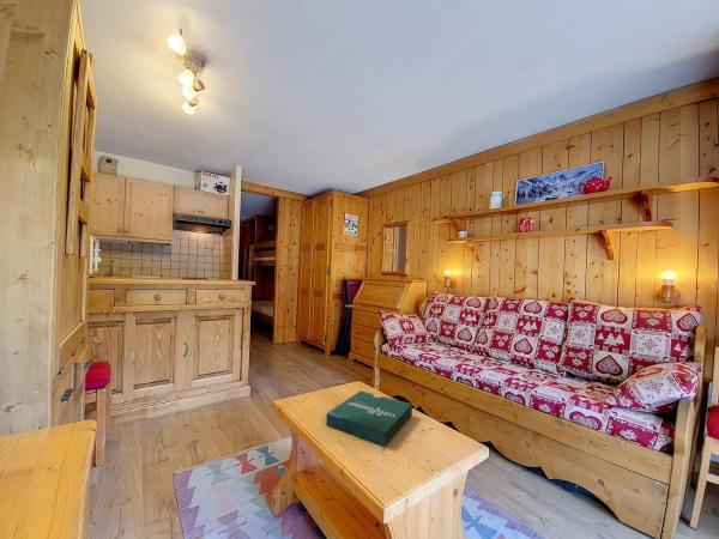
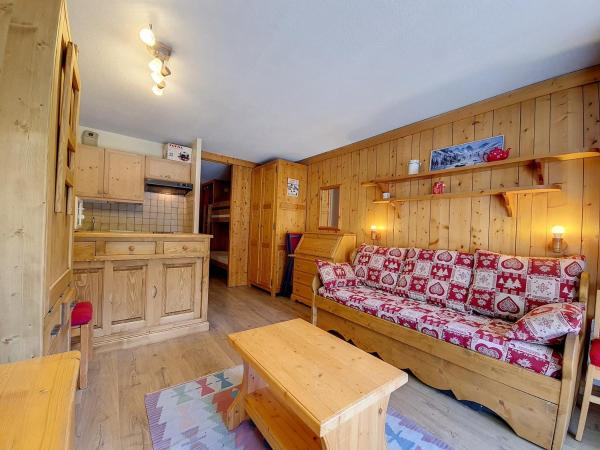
- pizza box [325,389,413,447]
